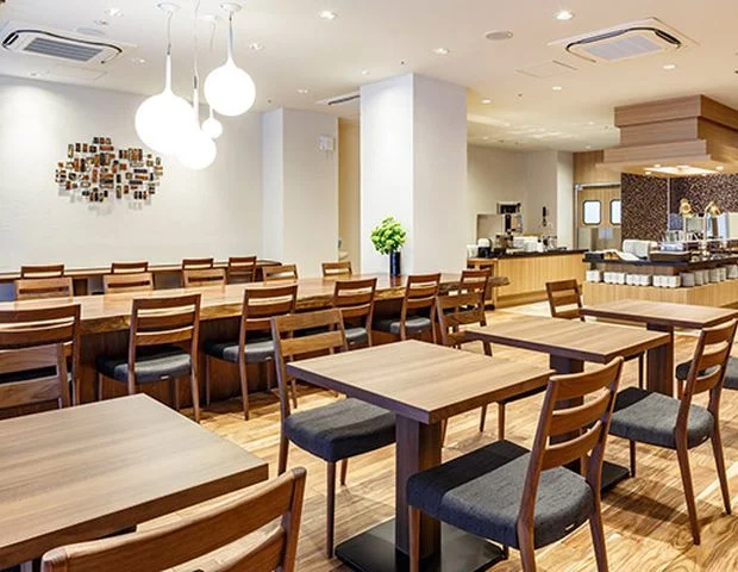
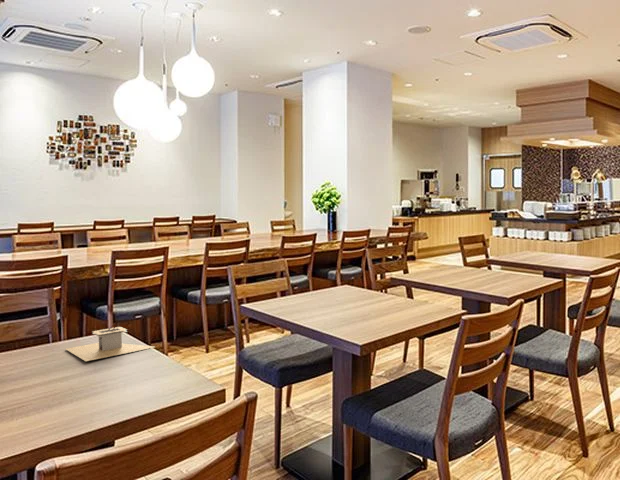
+ utensil holder [65,320,155,362]
